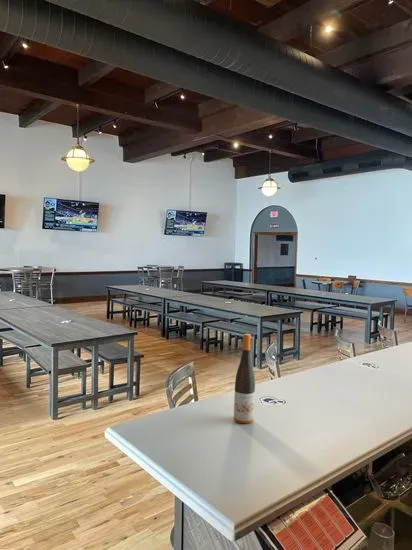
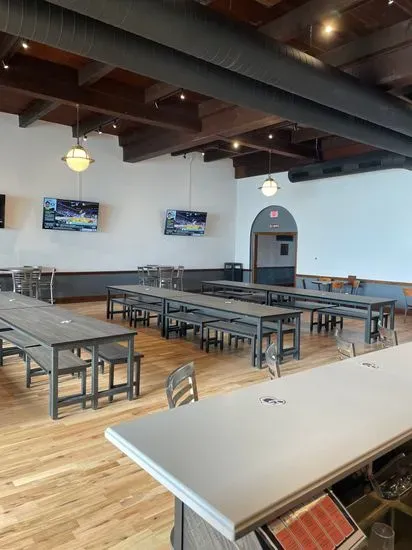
- wine bottle [233,333,256,425]
